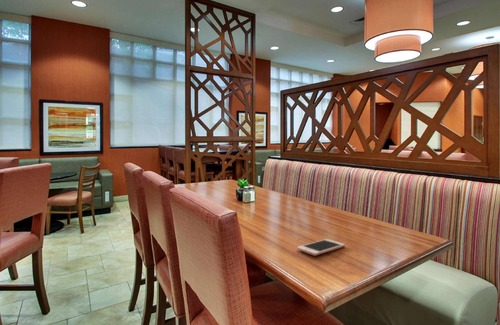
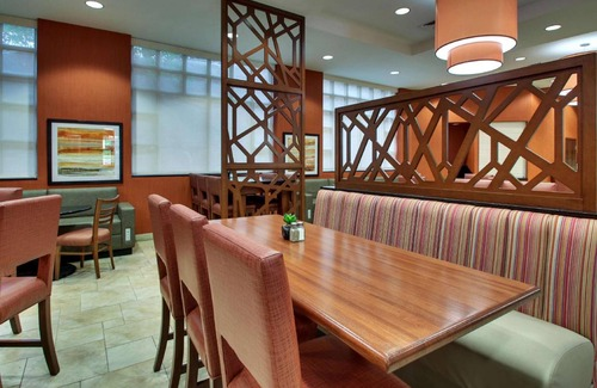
- cell phone [296,238,346,257]
